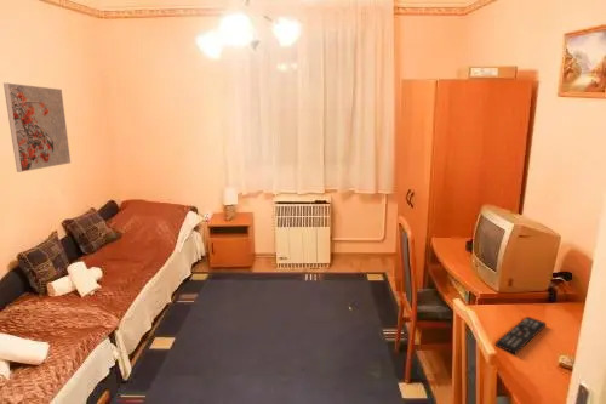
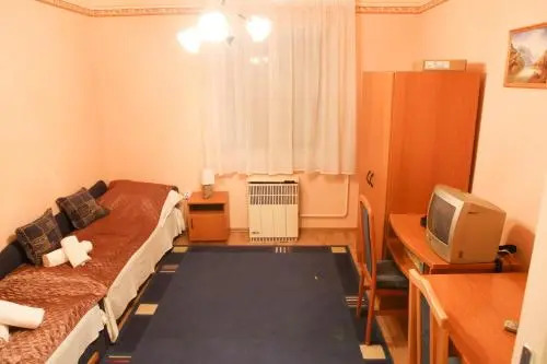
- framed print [2,82,72,173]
- remote control [494,315,548,355]
